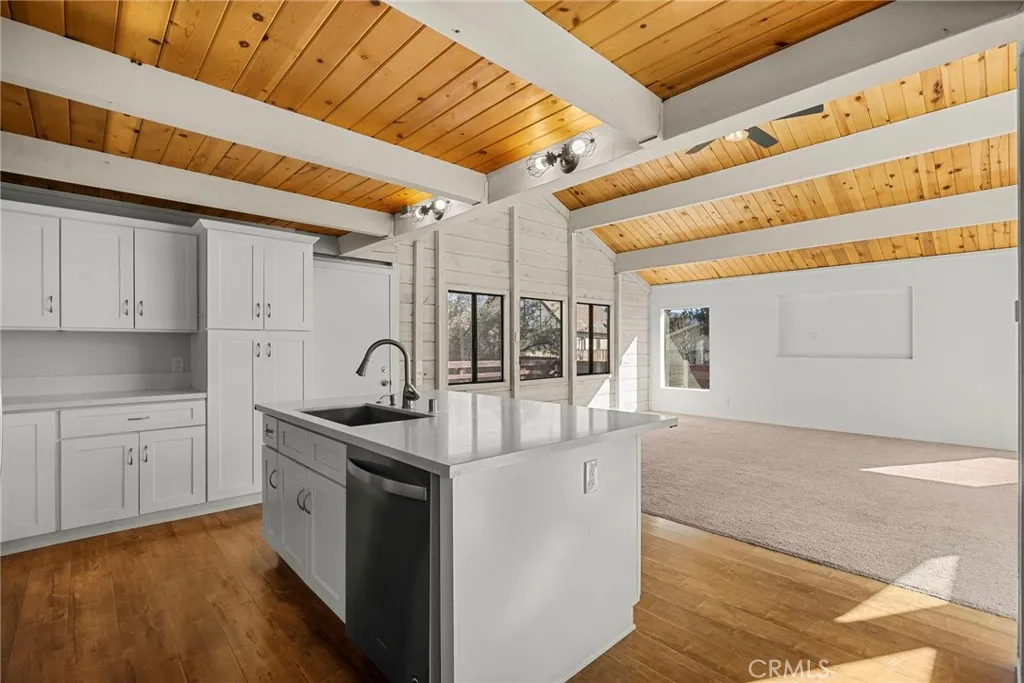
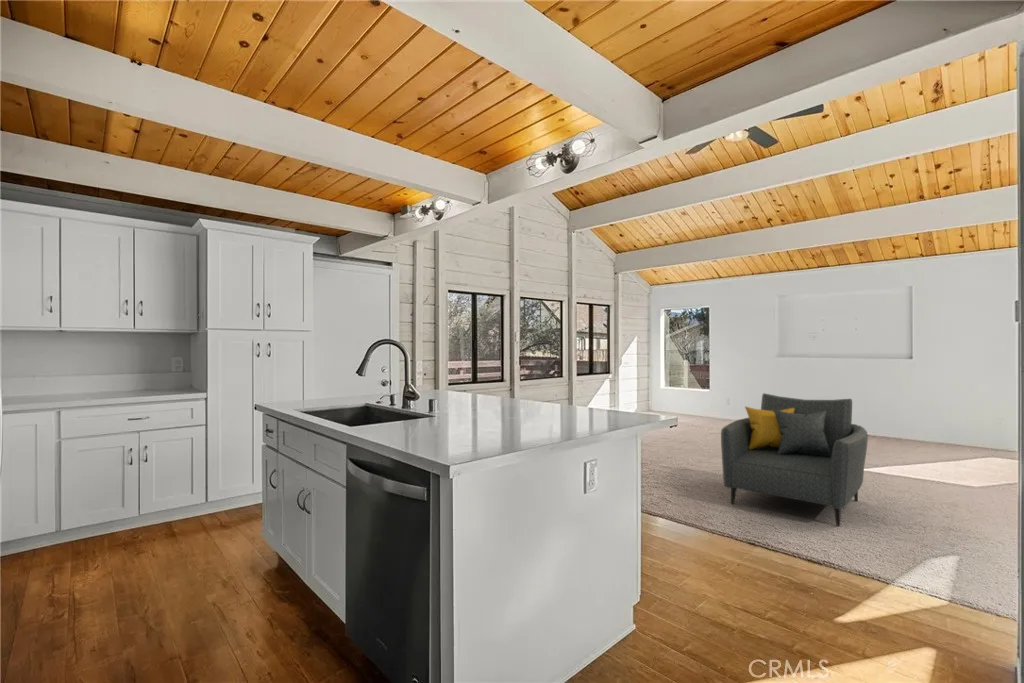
+ armchair [720,392,869,527]
